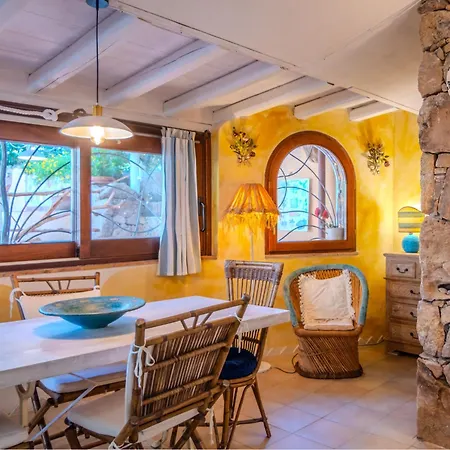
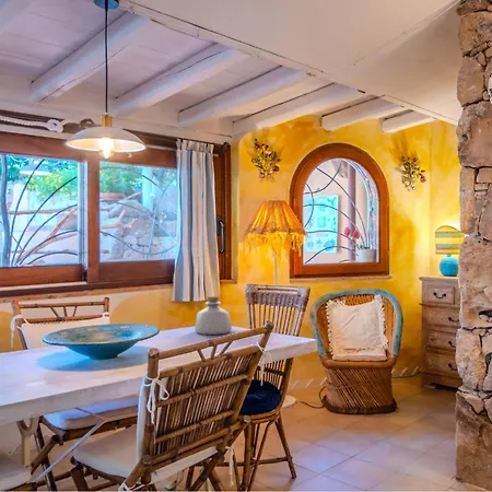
+ bottle [194,295,233,336]
